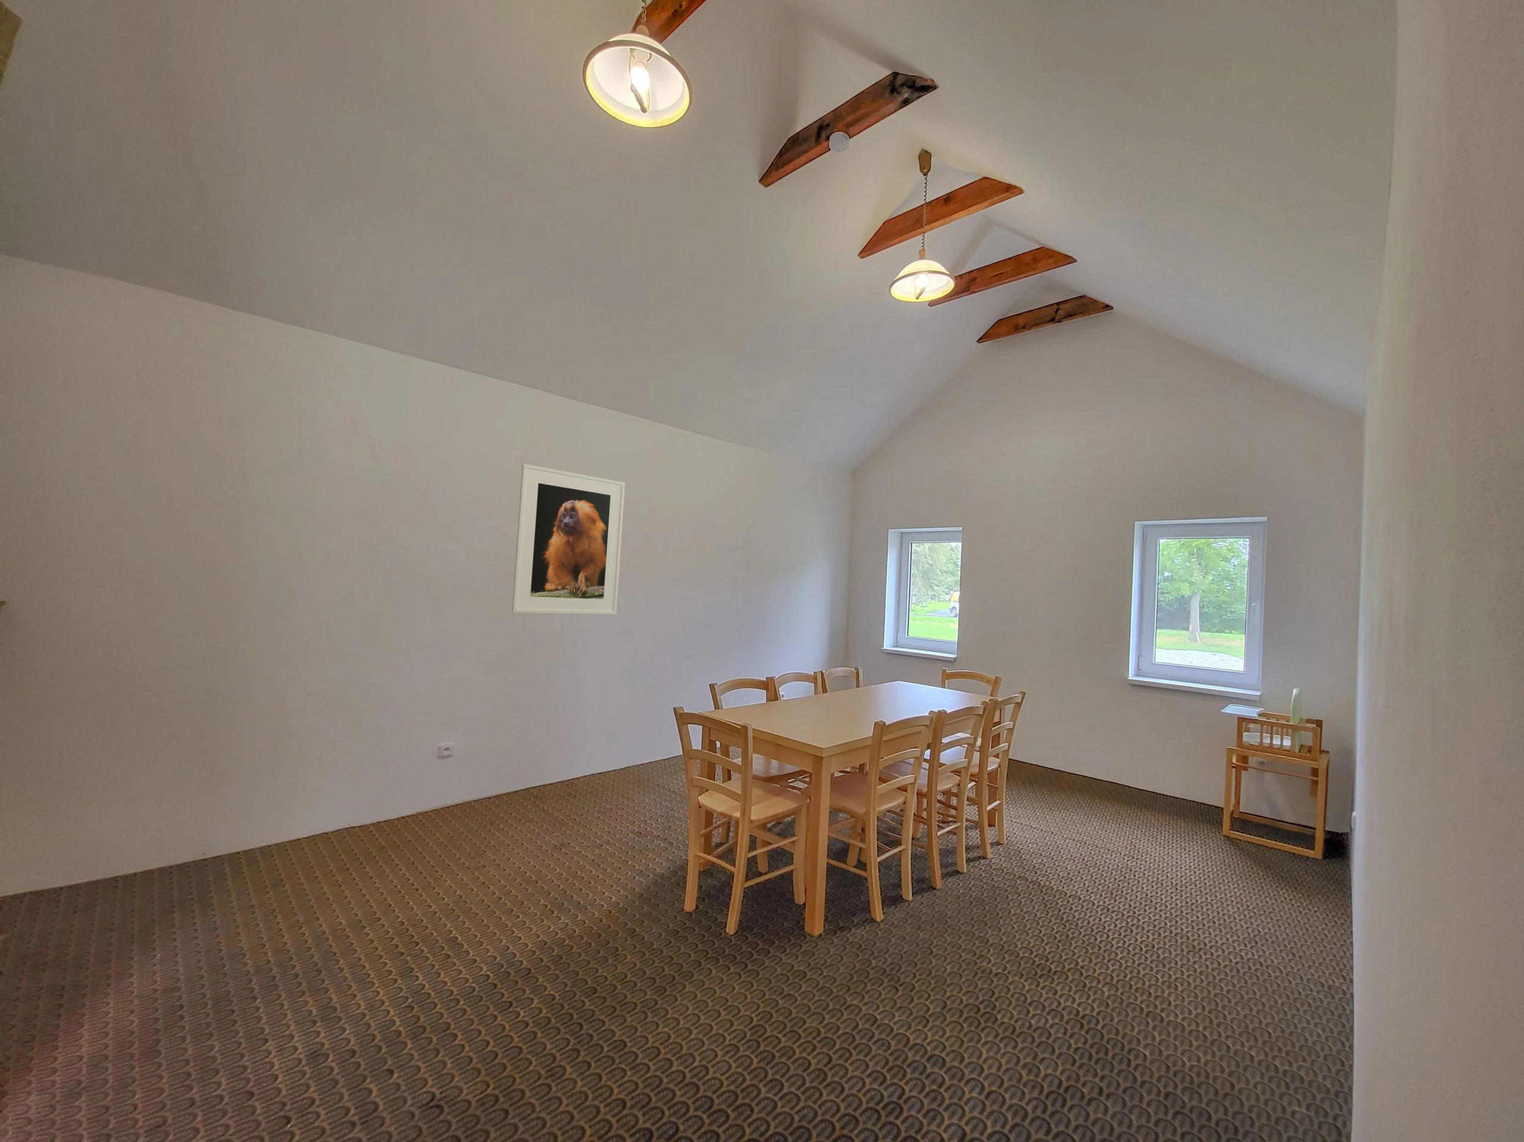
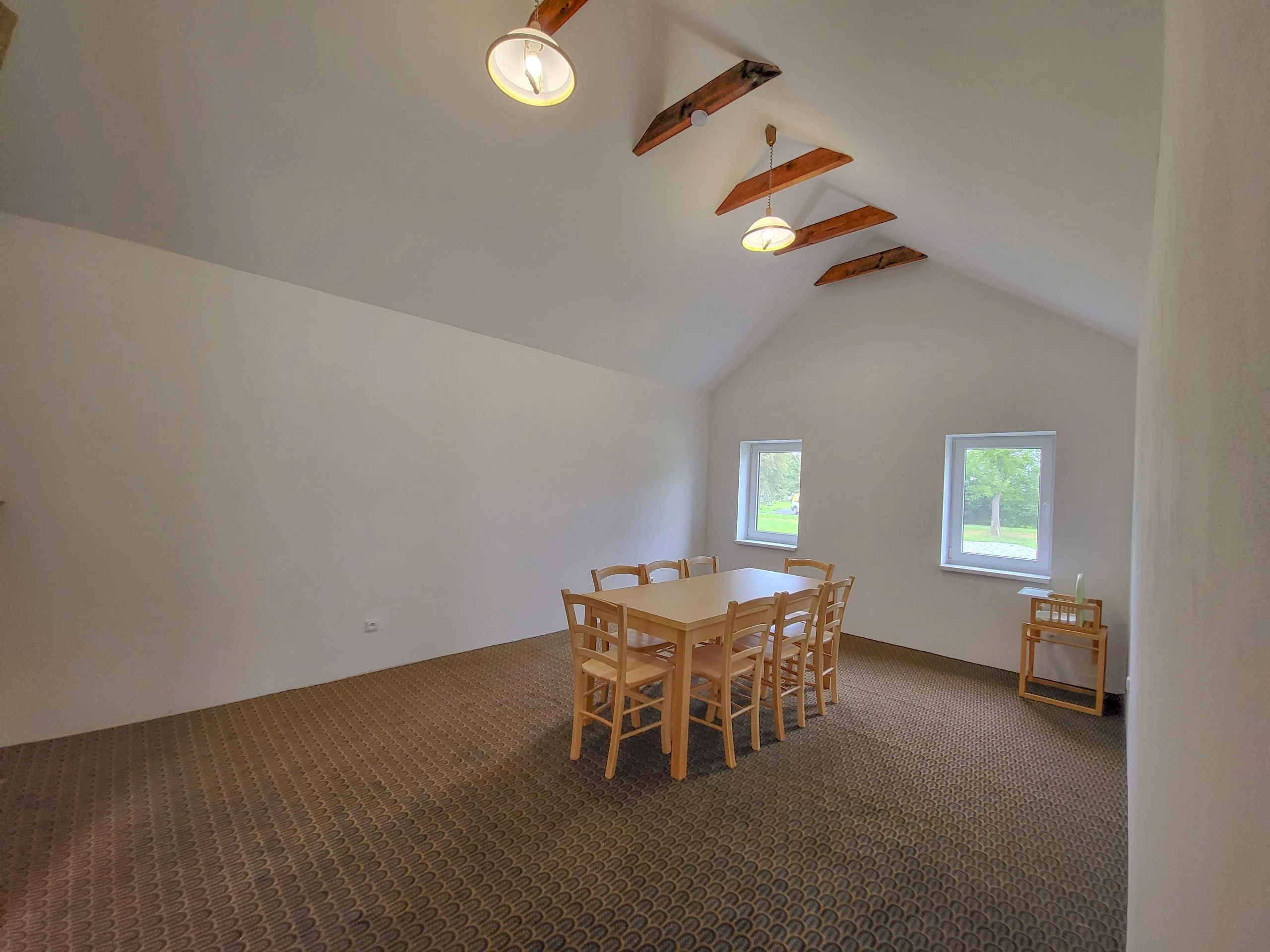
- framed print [511,463,625,615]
